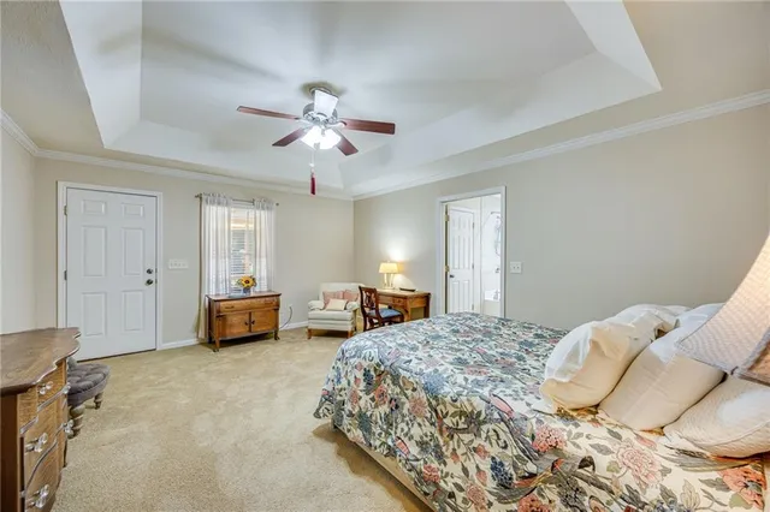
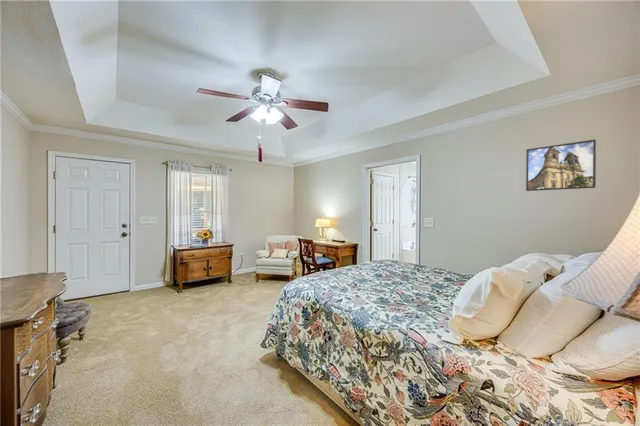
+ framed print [525,139,597,192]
